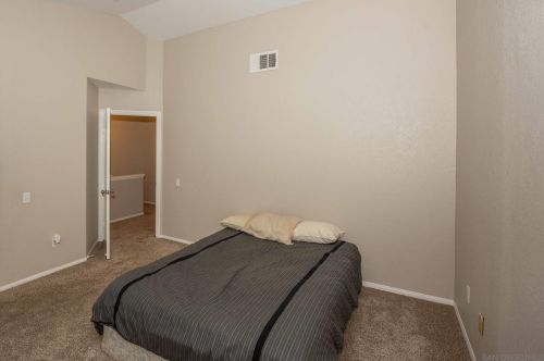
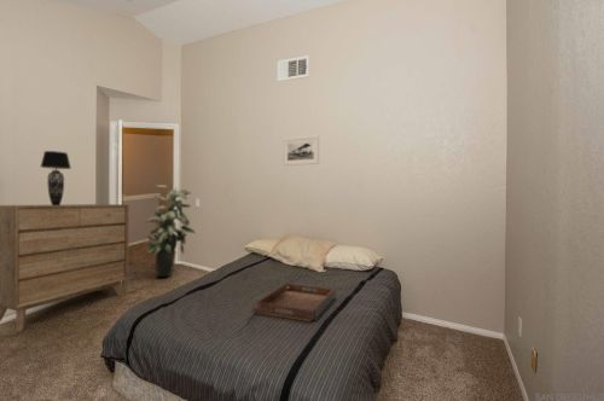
+ table lamp [40,150,72,205]
+ indoor plant [143,184,196,278]
+ dresser [0,203,130,332]
+ serving tray [254,283,337,322]
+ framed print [281,134,320,167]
